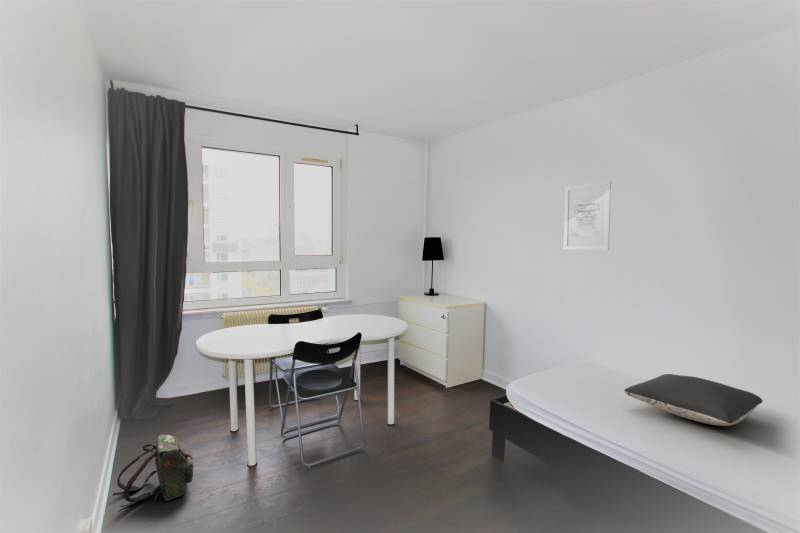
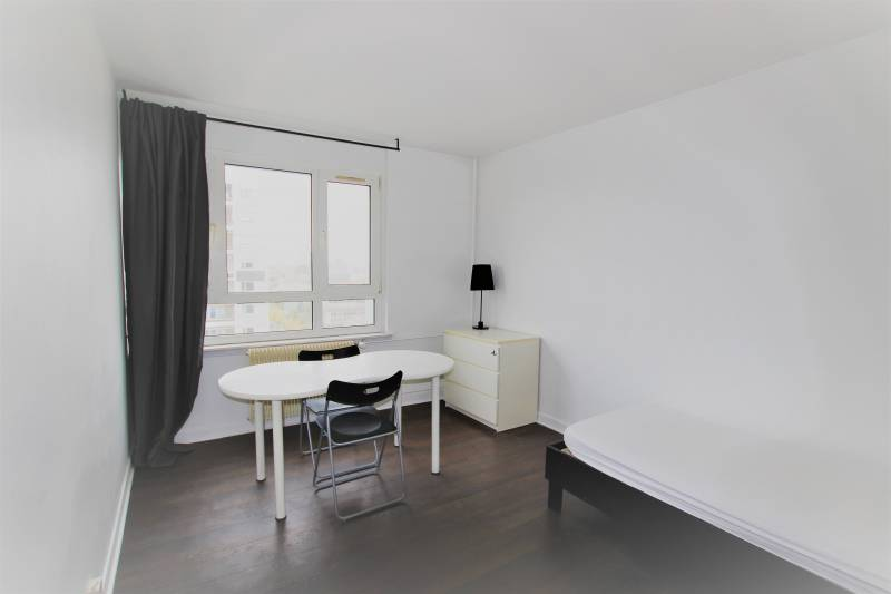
- backpack [112,433,194,508]
- wall art [563,180,612,251]
- pillow [623,373,763,427]
